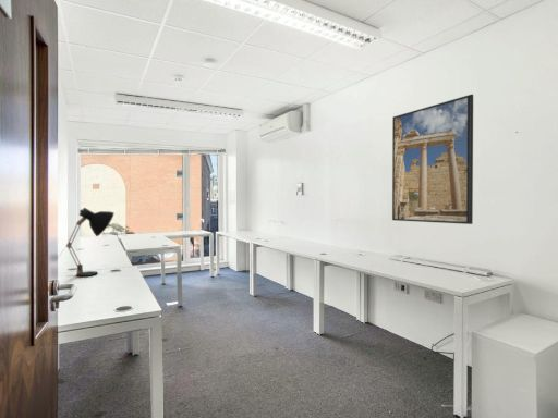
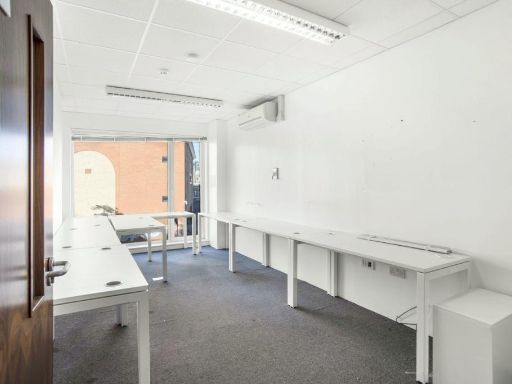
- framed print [391,94,474,225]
- desk lamp [65,207,114,278]
